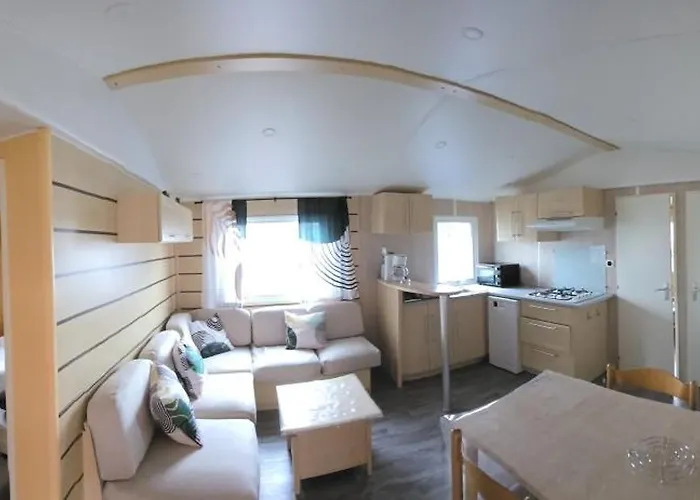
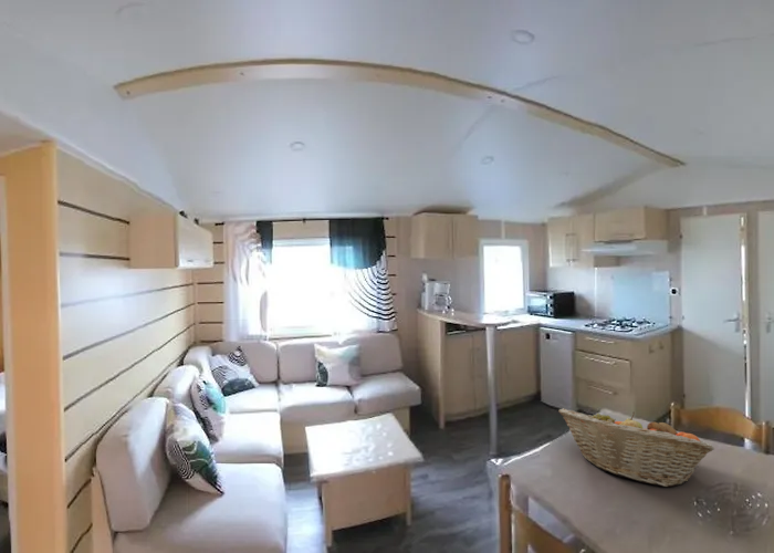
+ fruit basket [557,407,715,488]
